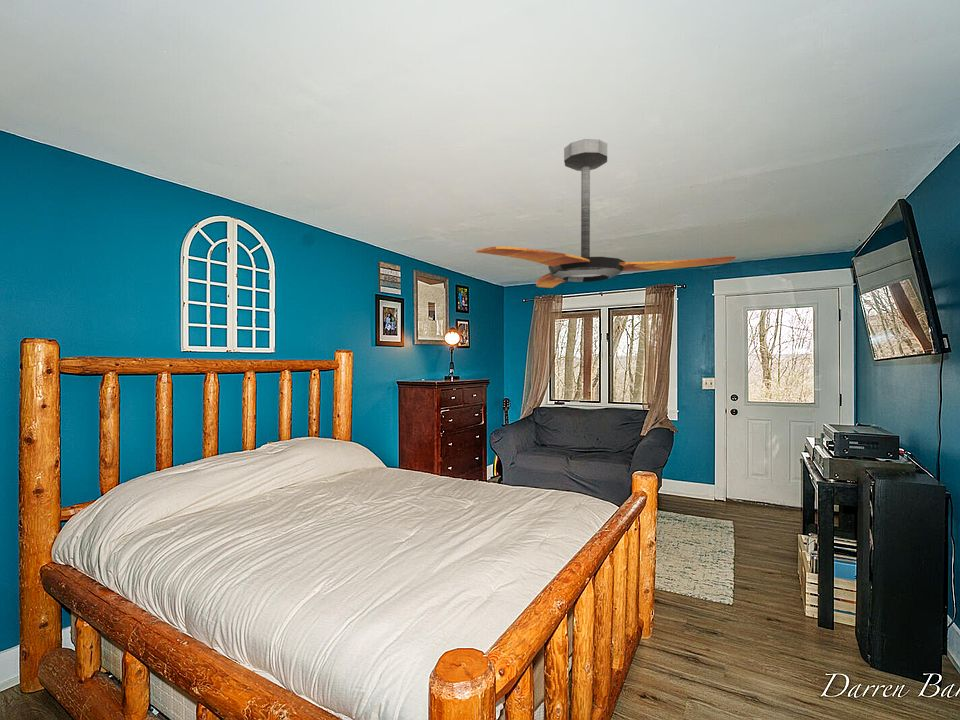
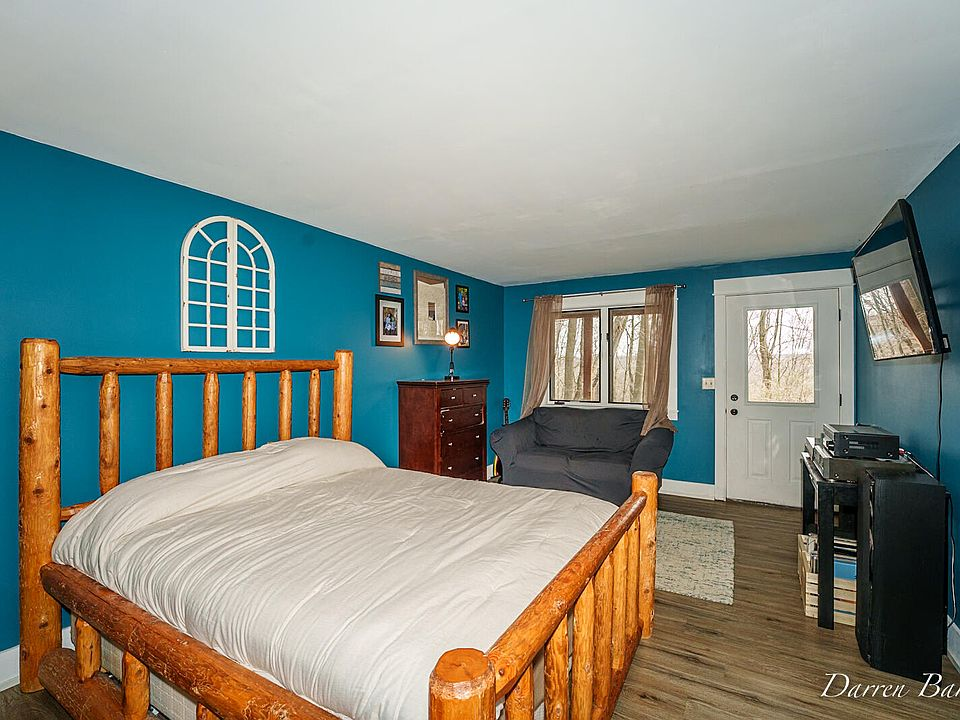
- ceiling fan [475,138,737,289]
